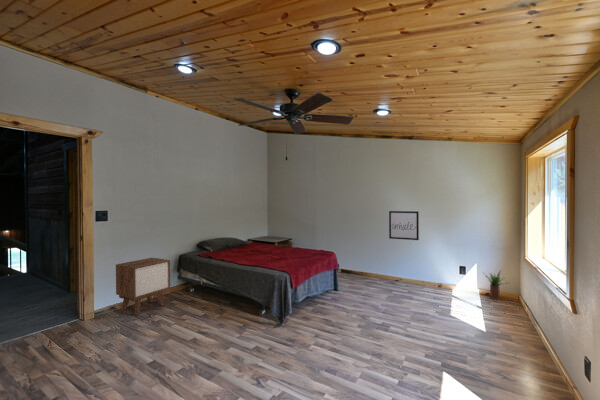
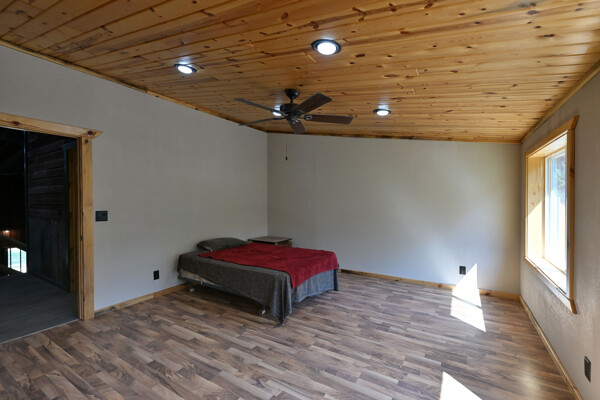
- potted plant [483,268,509,301]
- wall art [388,210,420,241]
- nightstand [115,257,171,316]
